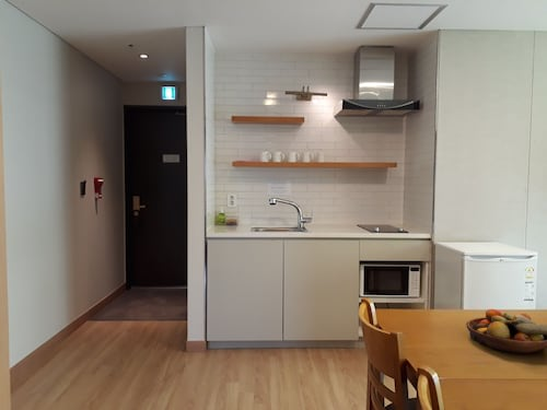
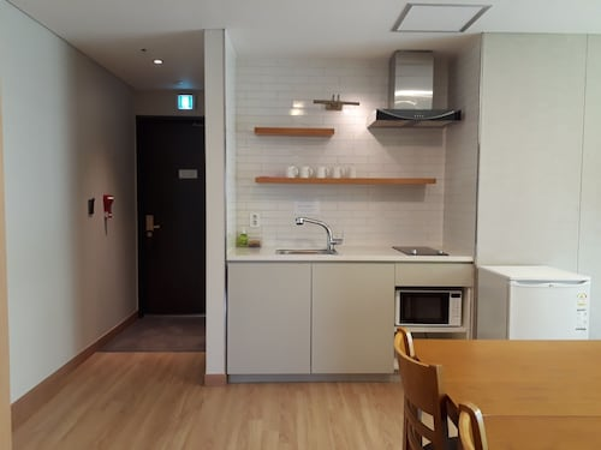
- fruit bowl [465,308,547,354]
